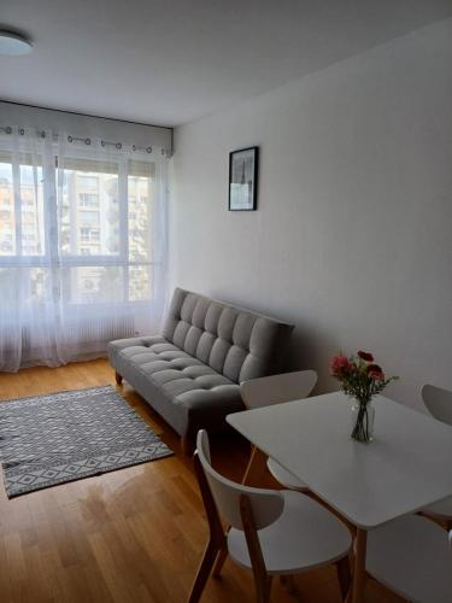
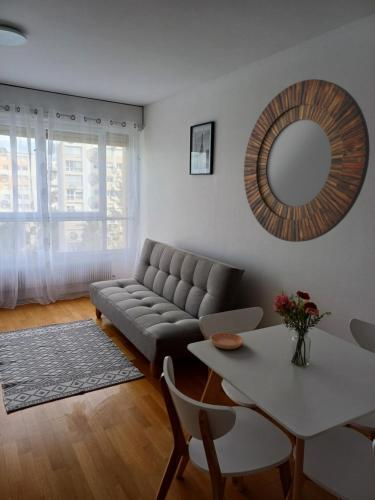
+ home mirror [243,78,371,243]
+ saucer [209,331,245,350]
